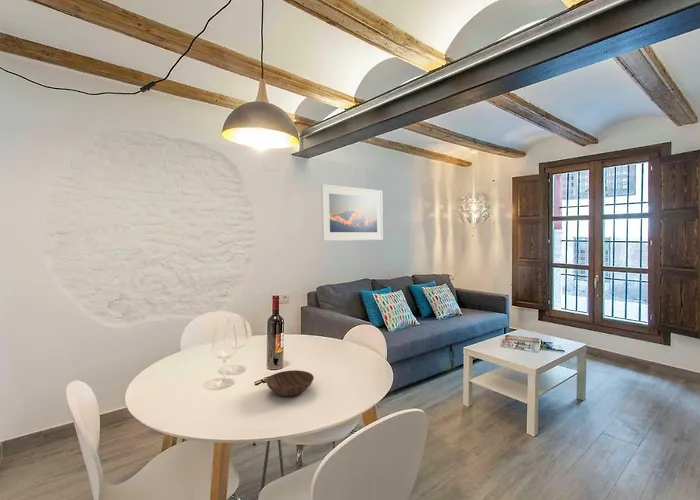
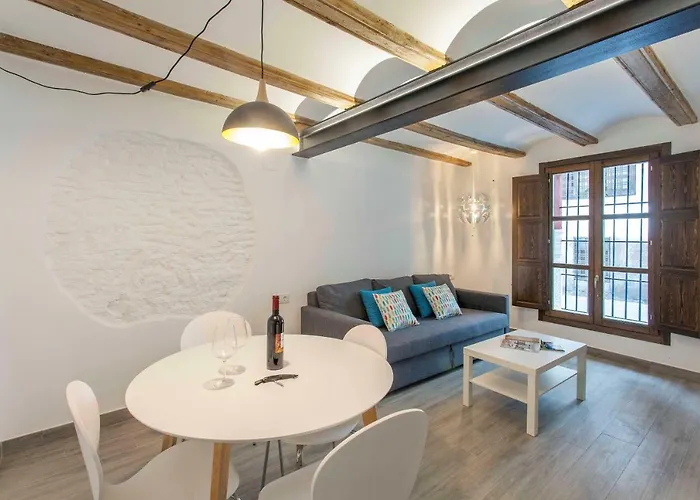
- bowl [265,369,315,398]
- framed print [320,183,384,242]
